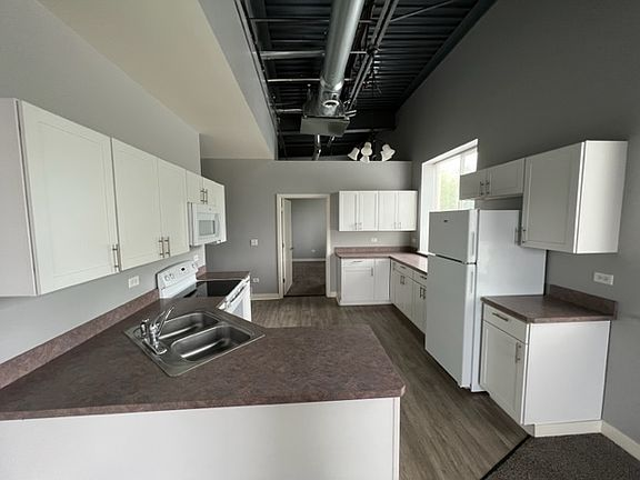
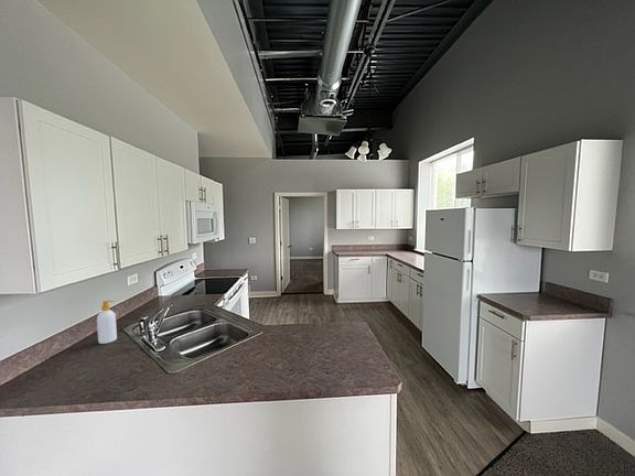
+ soap bottle [96,300,118,345]
